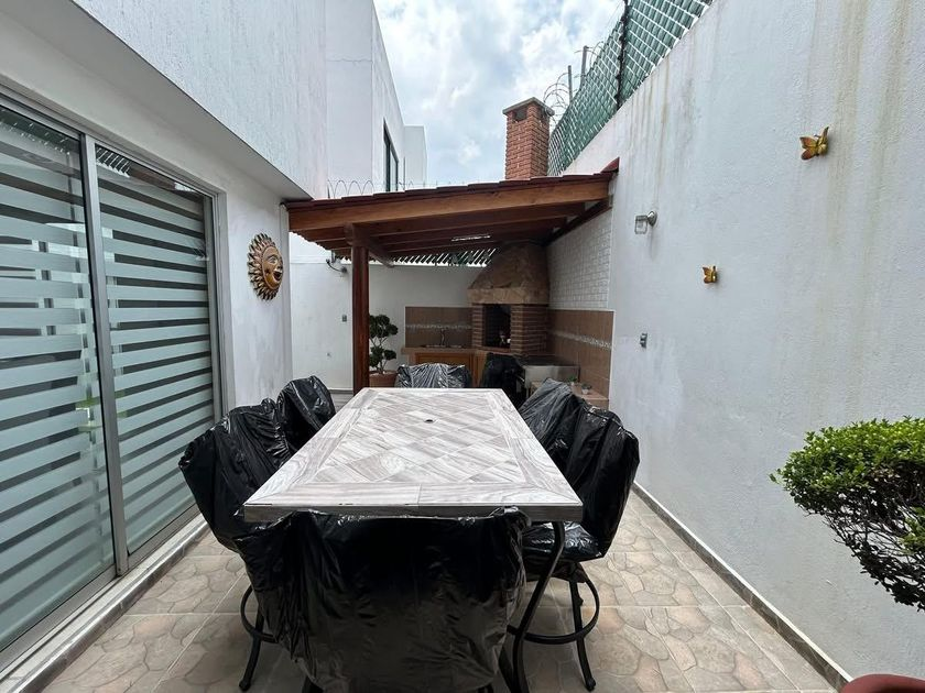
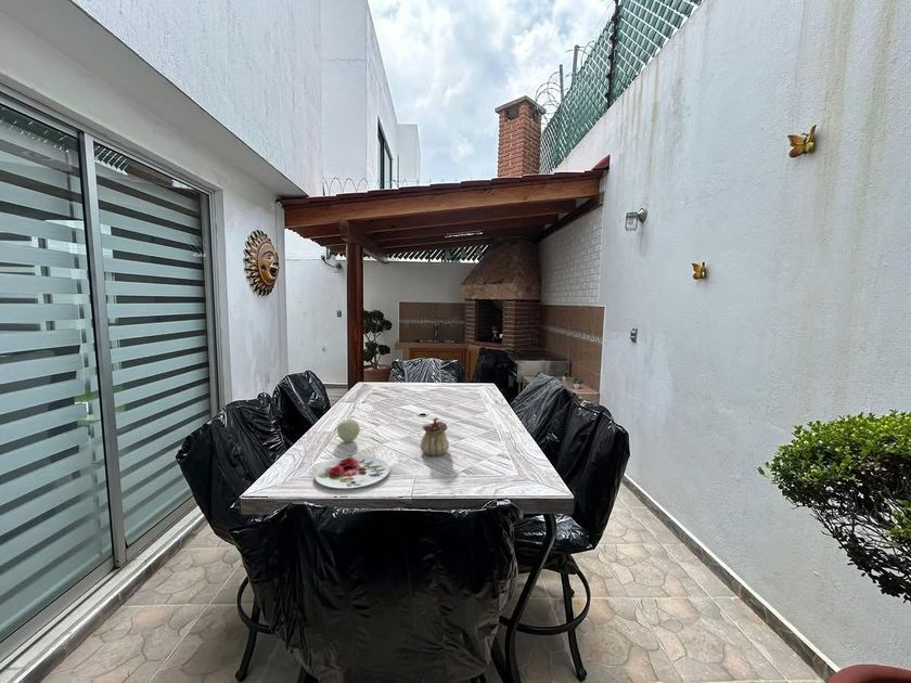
+ plate [313,455,390,490]
+ fruit [336,417,361,443]
+ teapot [420,416,450,458]
